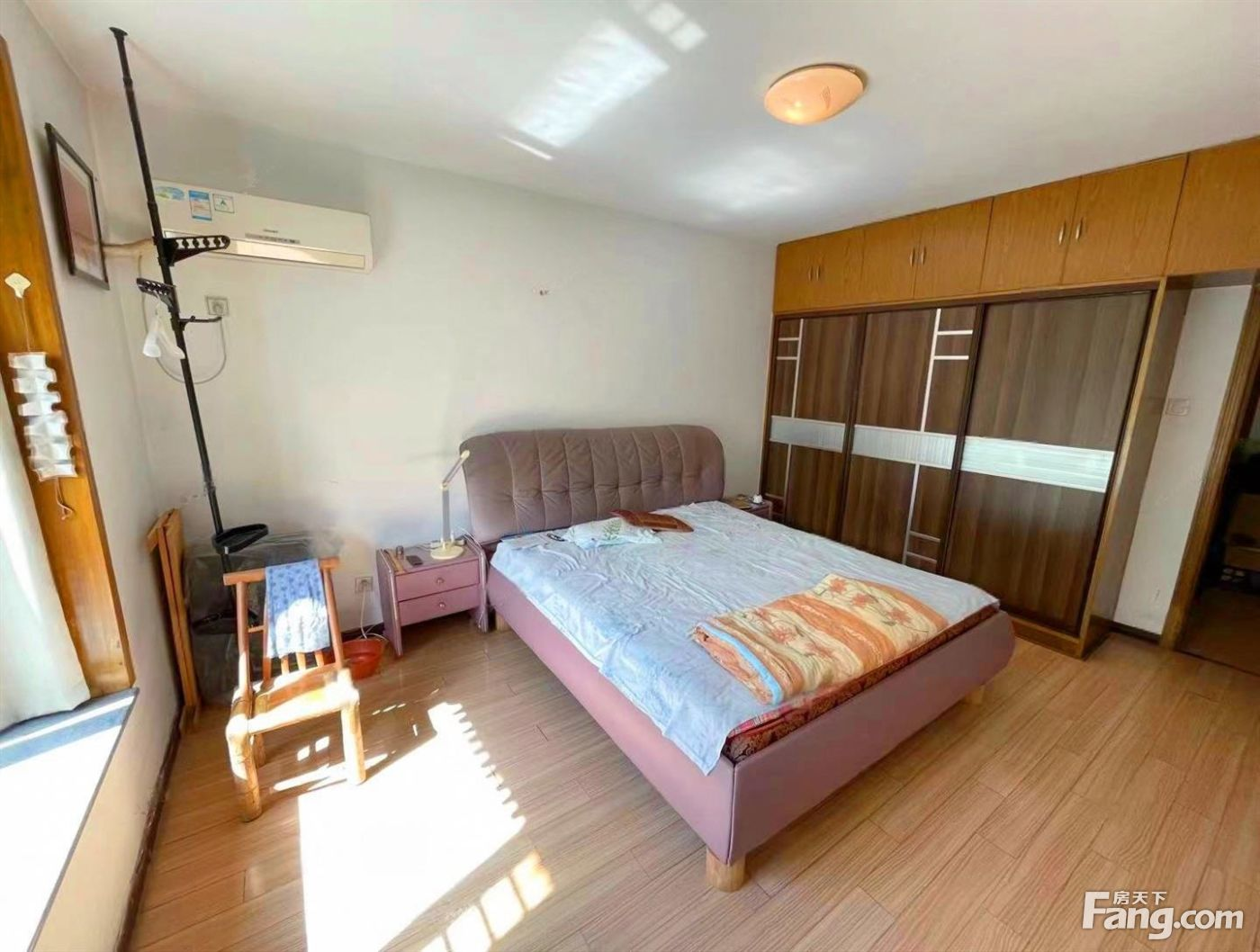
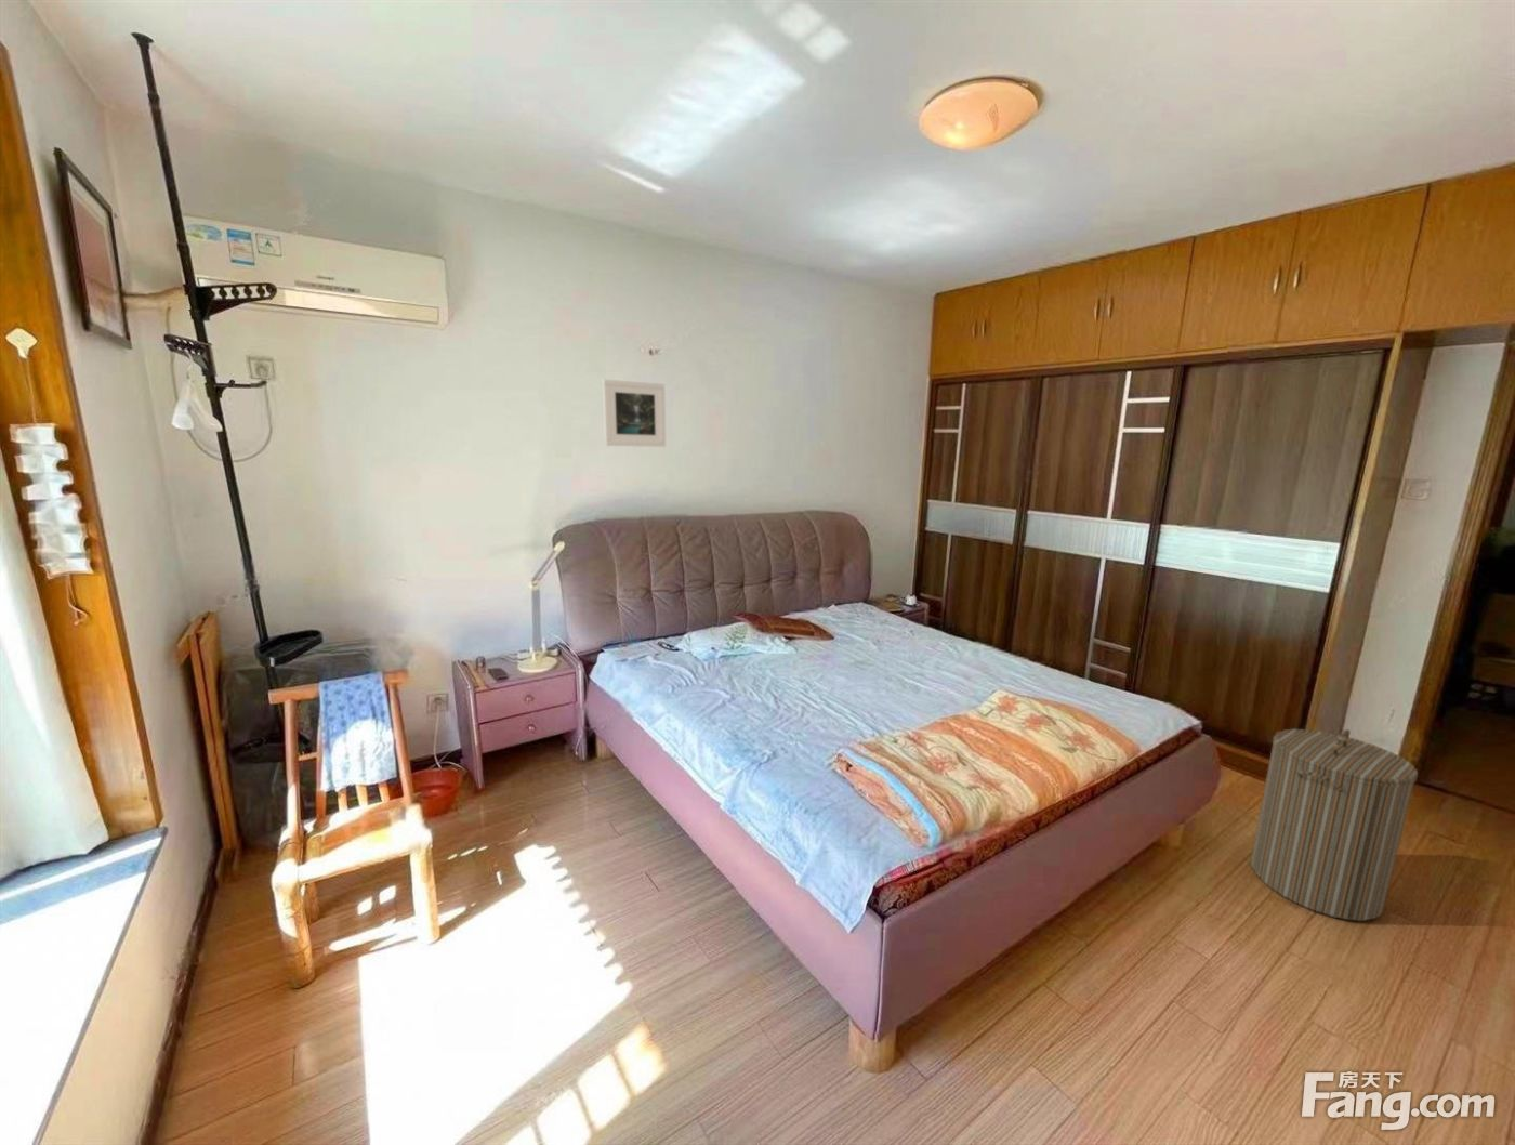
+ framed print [601,378,666,449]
+ laundry hamper [1250,729,1419,922]
